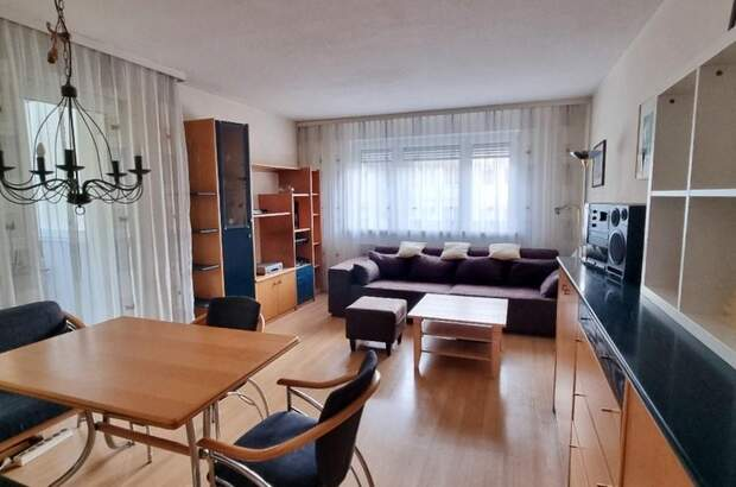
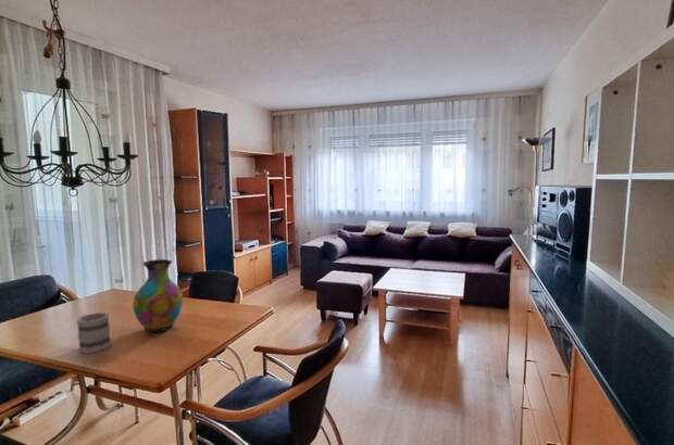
+ vase [132,258,184,333]
+ mug [76,312,112,355]
